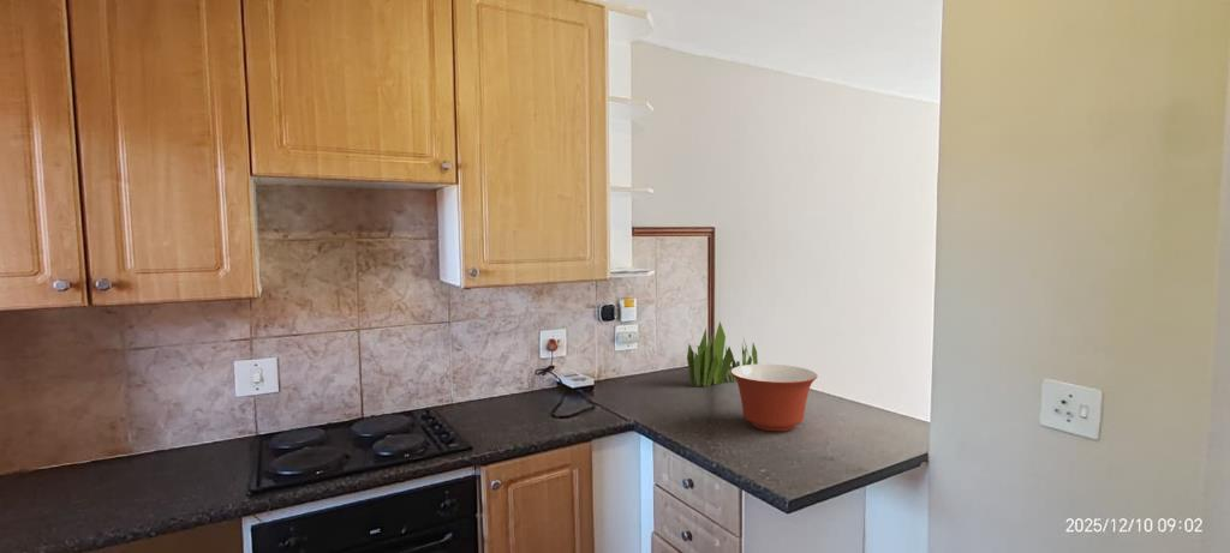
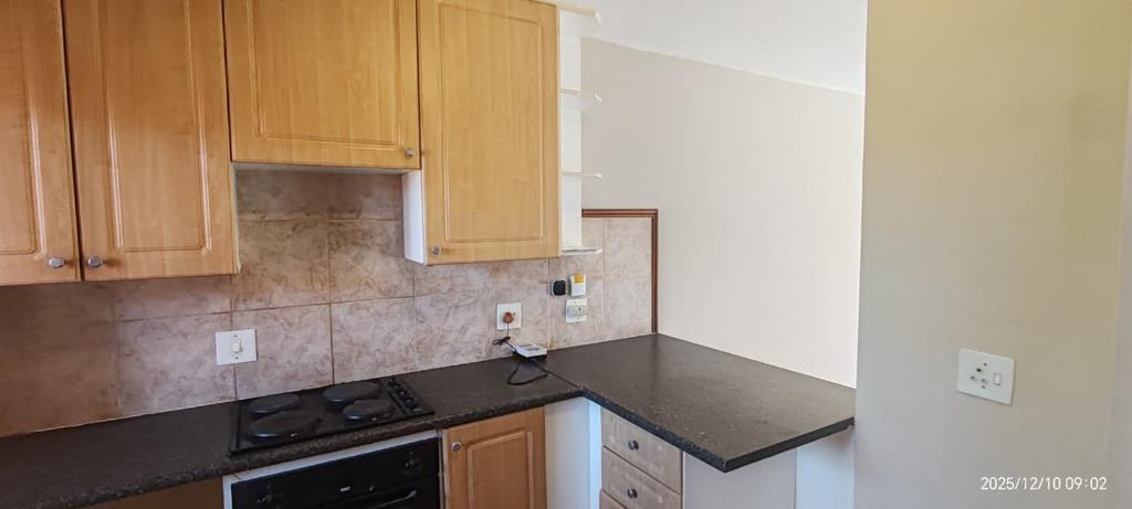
- plant [686,320,759,387]
- mixing bowl [729,362,818,432]
